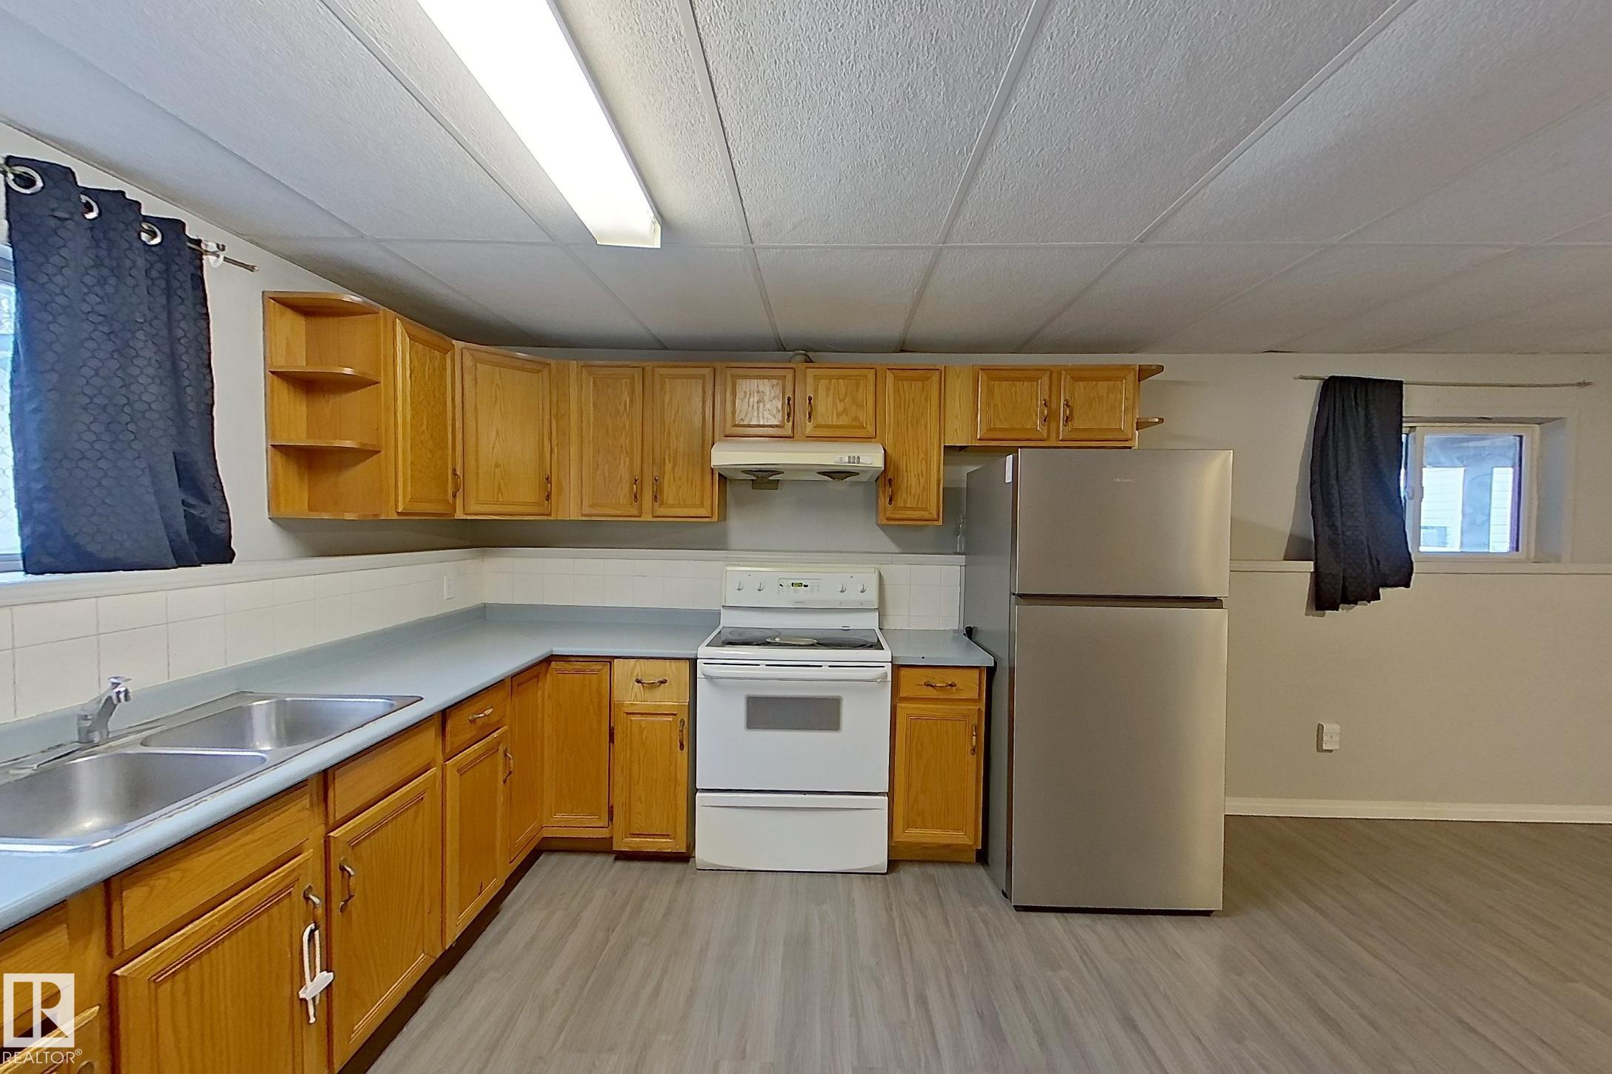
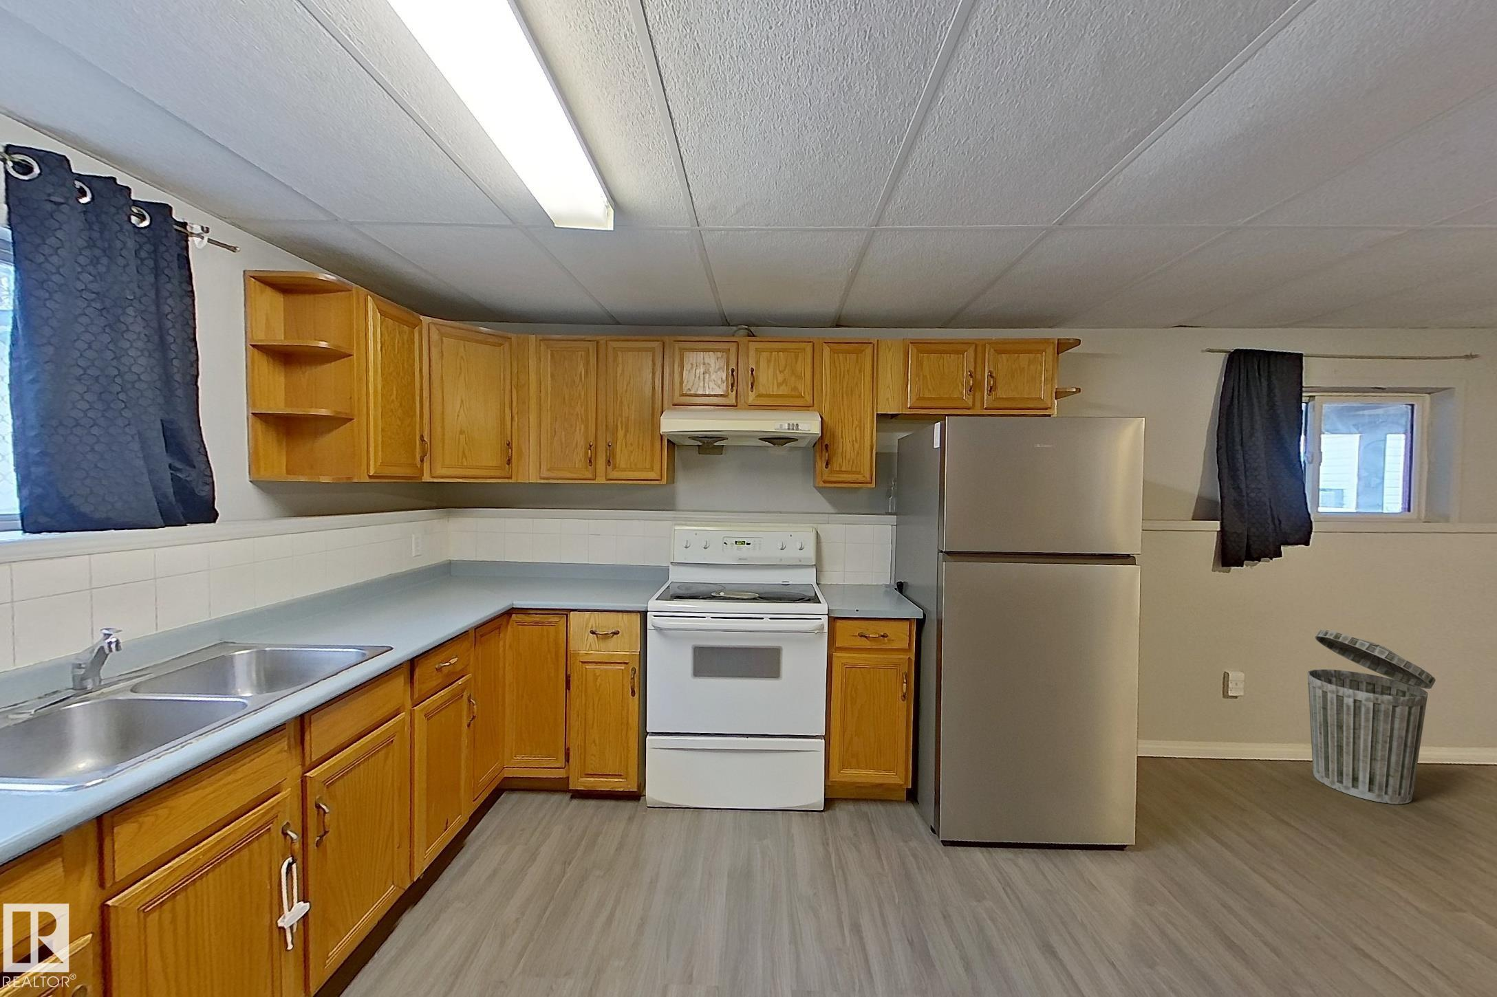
+ trash can [1307,629,1437,804]
